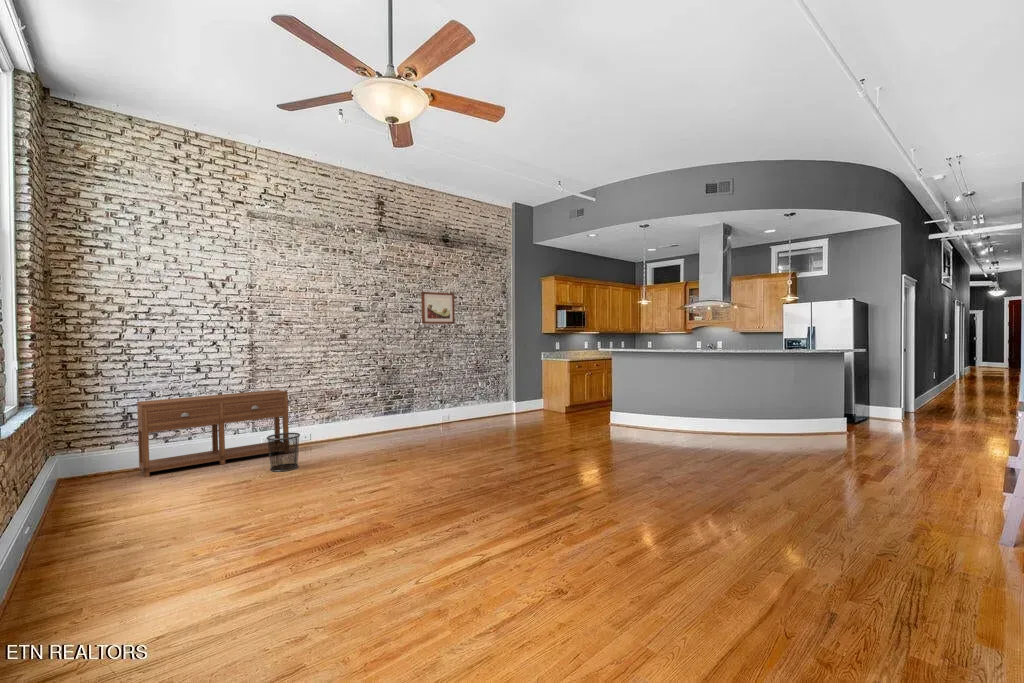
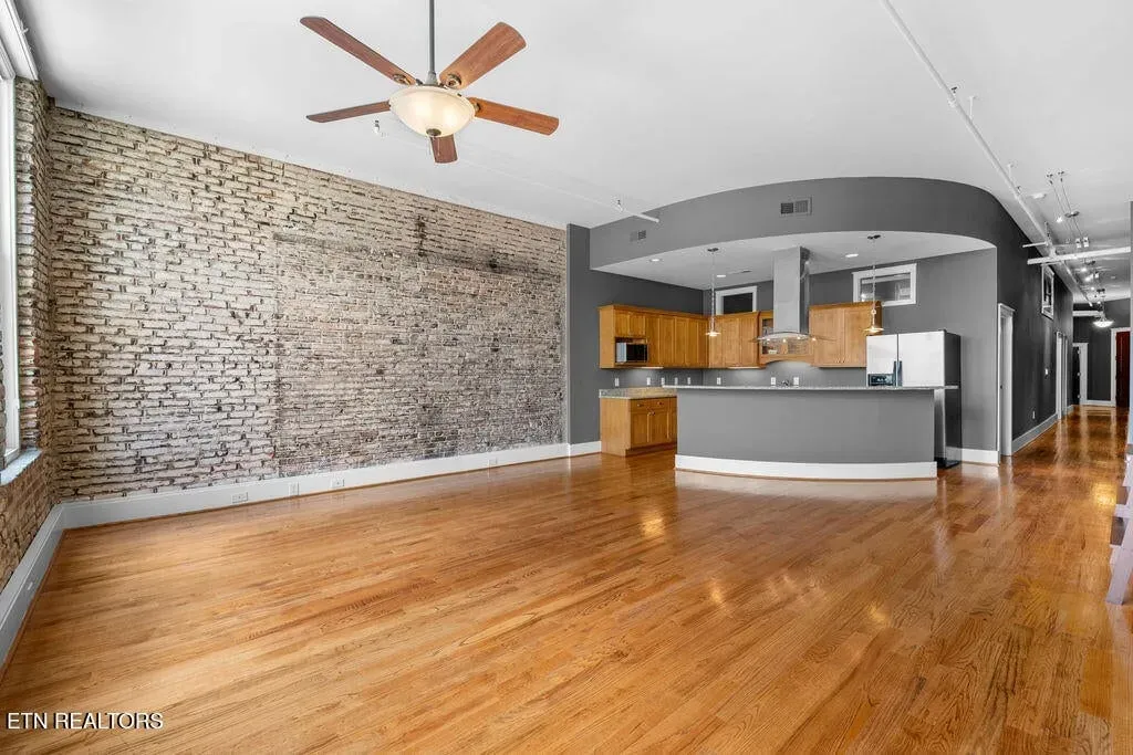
- wall art [420,291,456,325]
- console table [136,389,290,478]
- waste bin [266,432,301,473]
